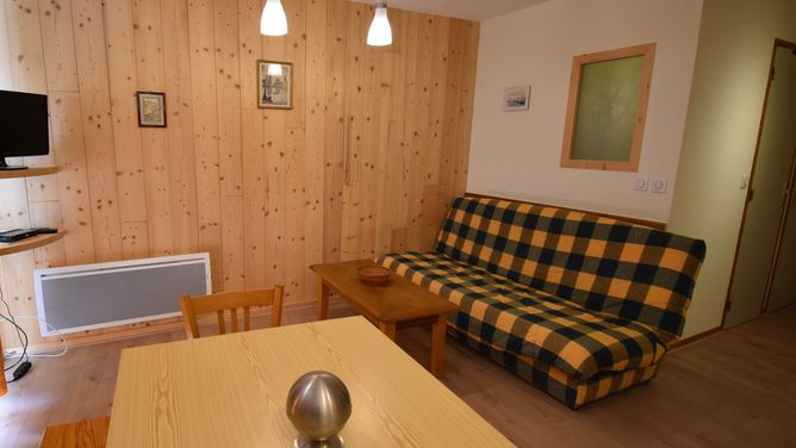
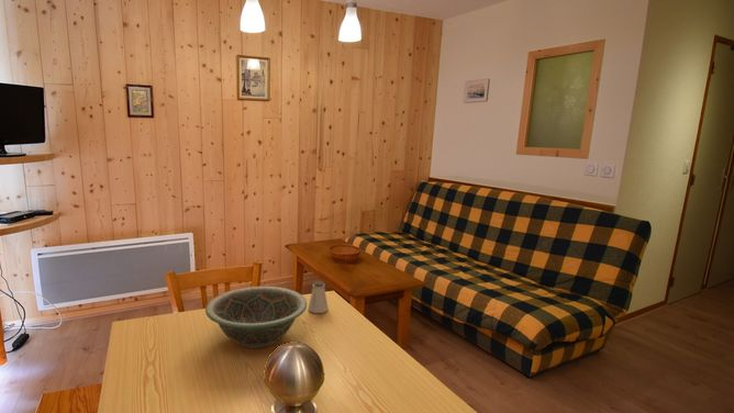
+ saltshaker [307,280,330,314]
+ decorative bowl [204,286,308,349]
